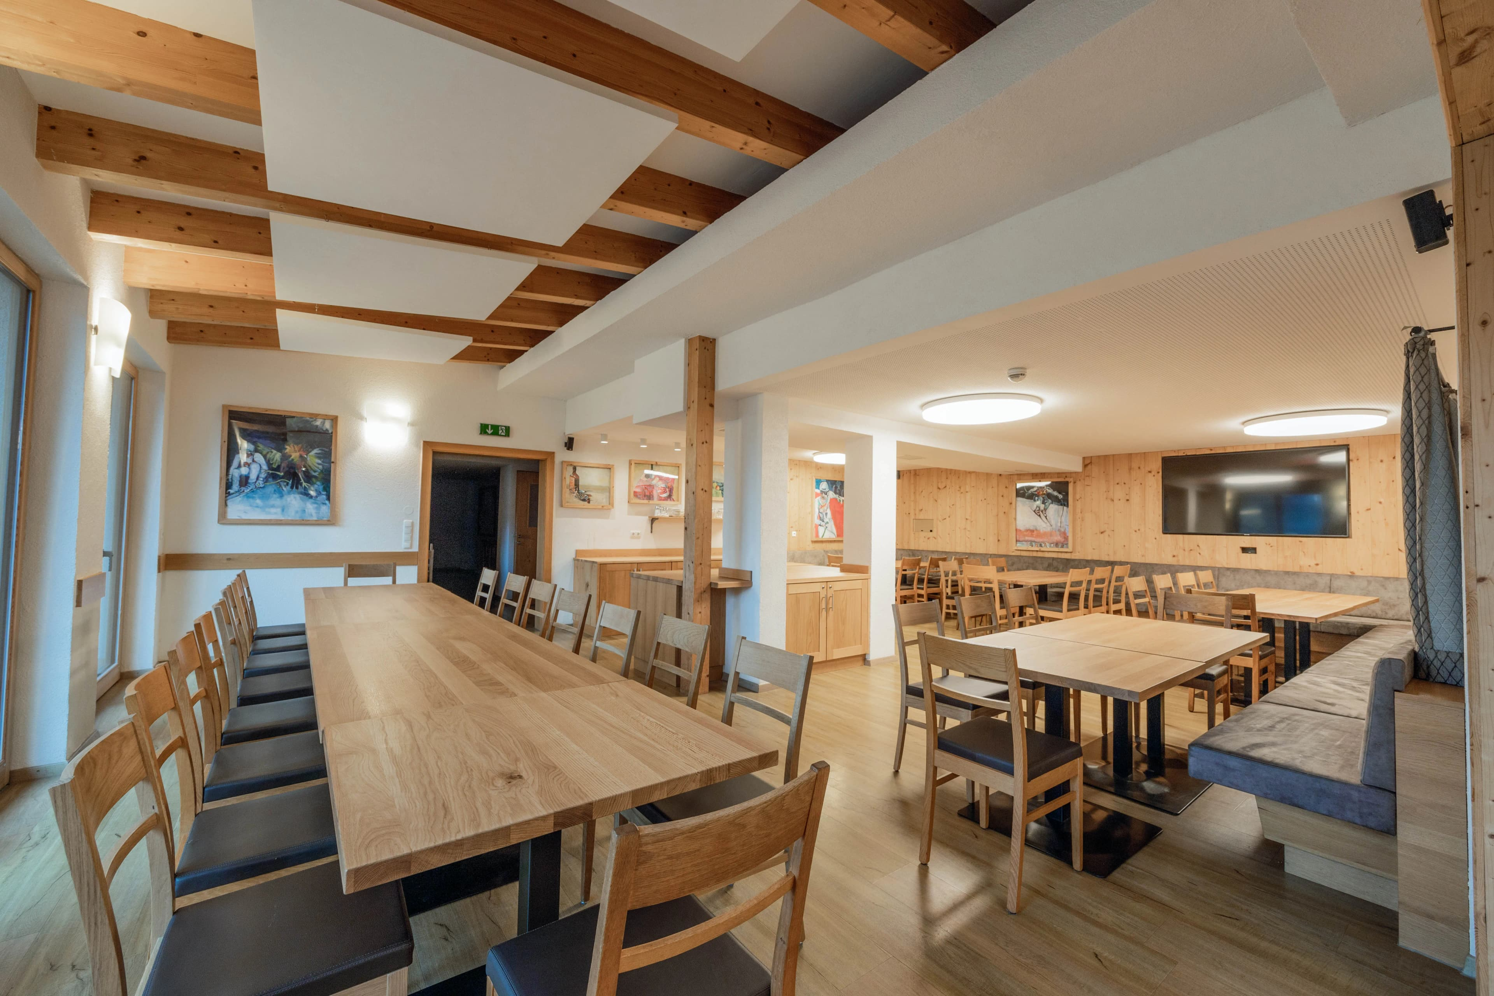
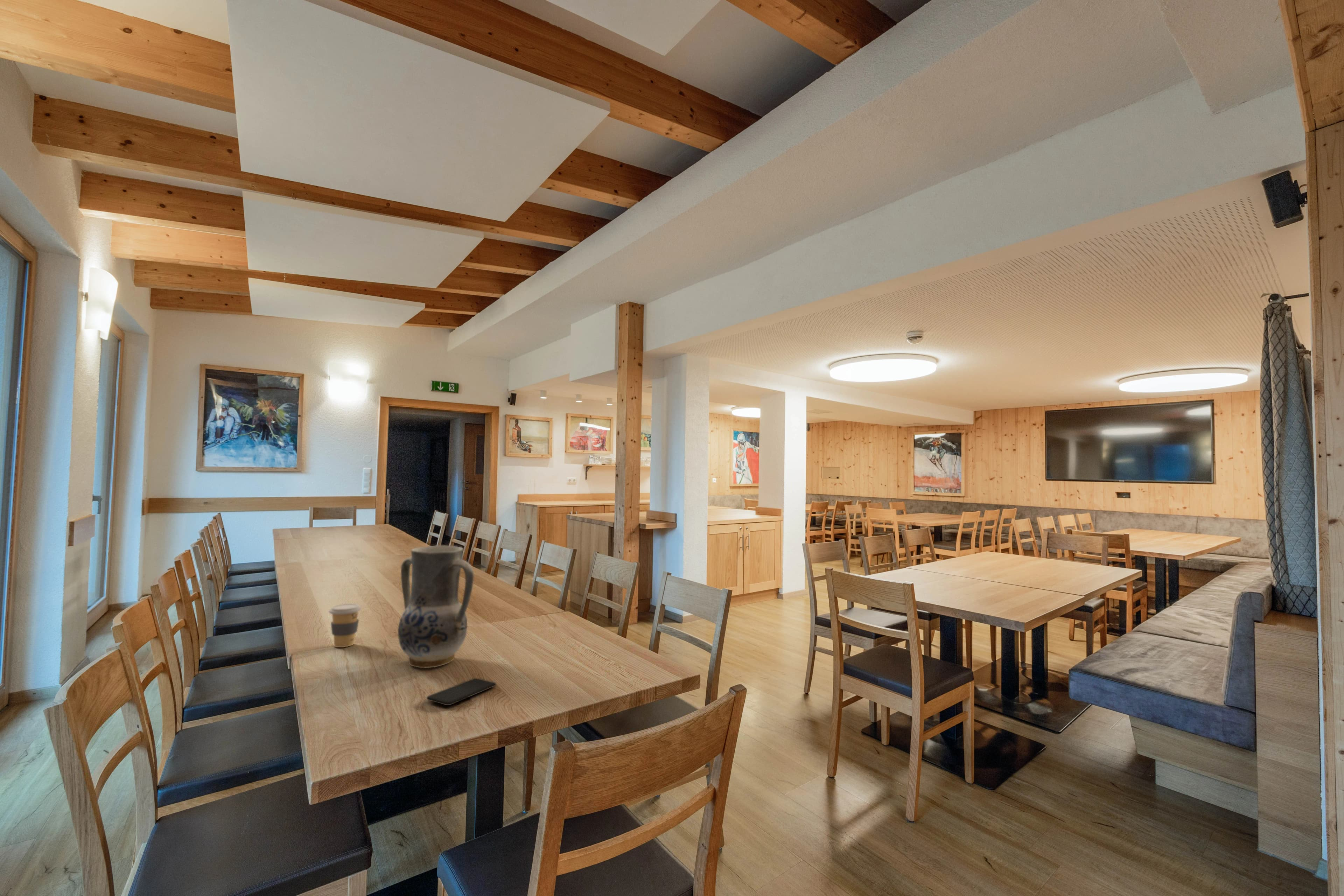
+ smartphone [426,678,497,706]
+ vase [398,545,474,668]
+ coffee cup [328,603,362,648]
